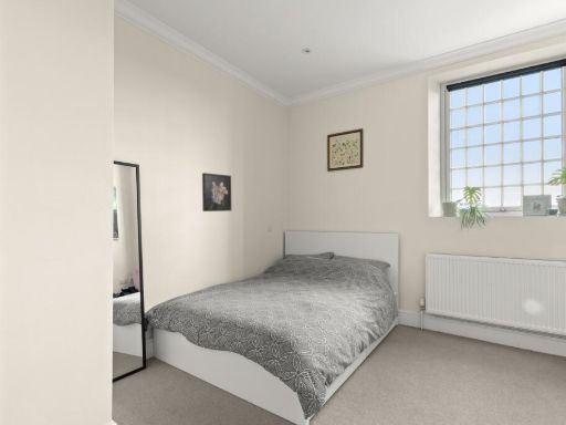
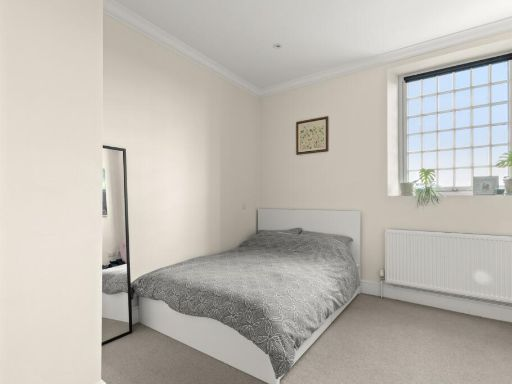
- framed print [201,172,232,212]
